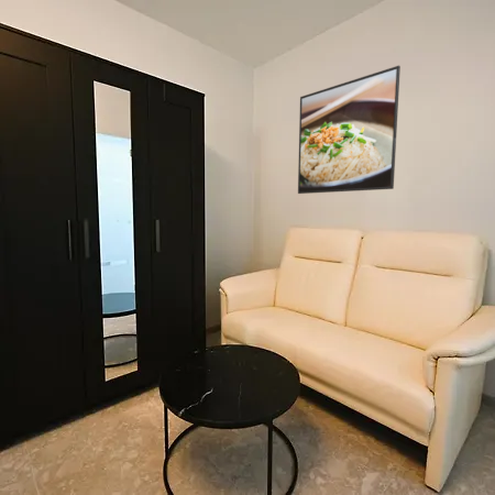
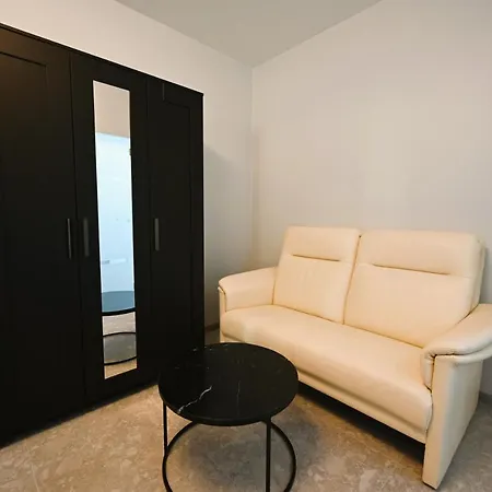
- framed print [297,65,402,195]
